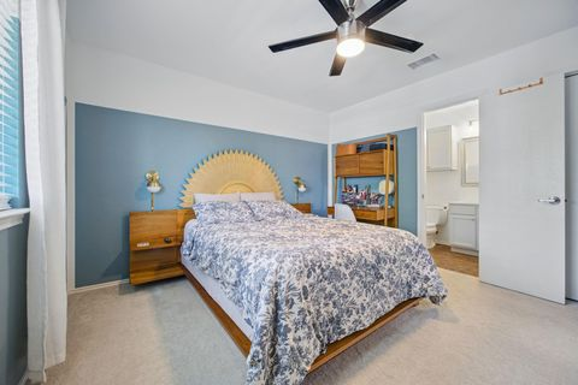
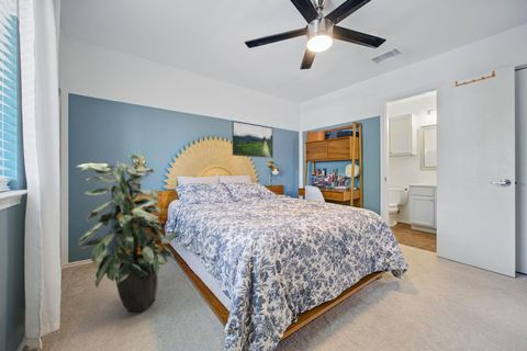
+ indoor plant [75,154,180,313]
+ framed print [232,120,274,159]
